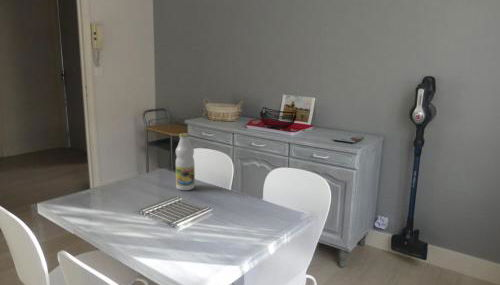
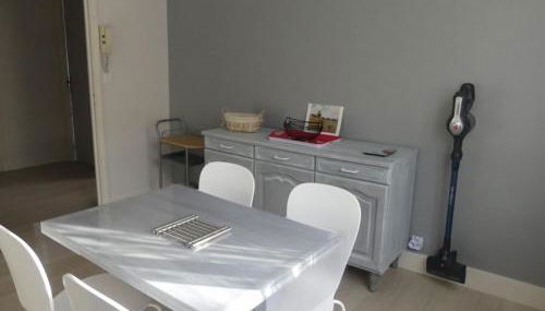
- bottle [175,132,196,191]
